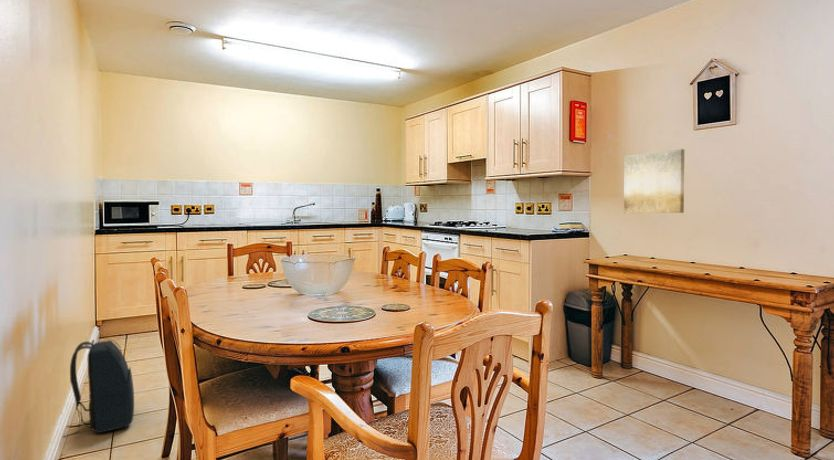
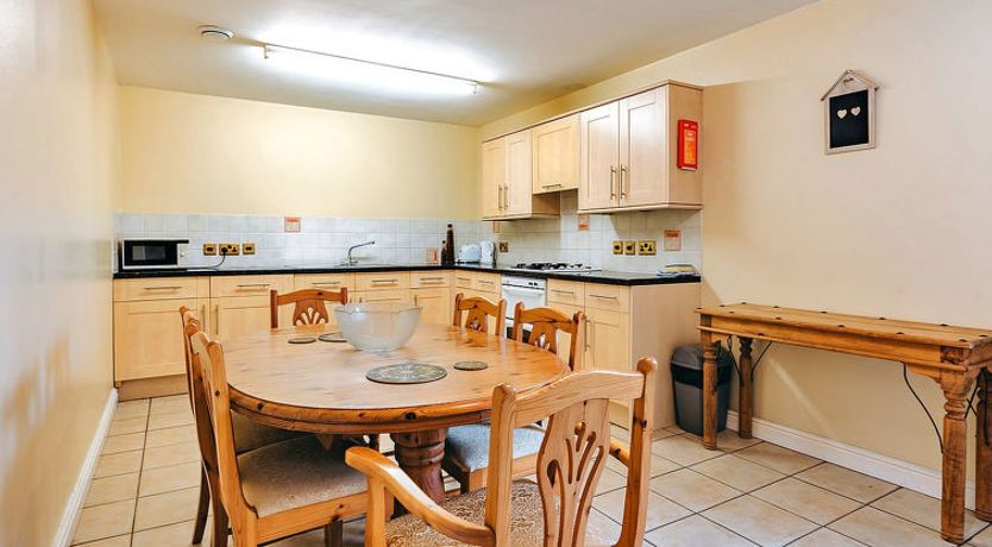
- wall art [623,148,685,214]
- backpack [62,339,135,438]
